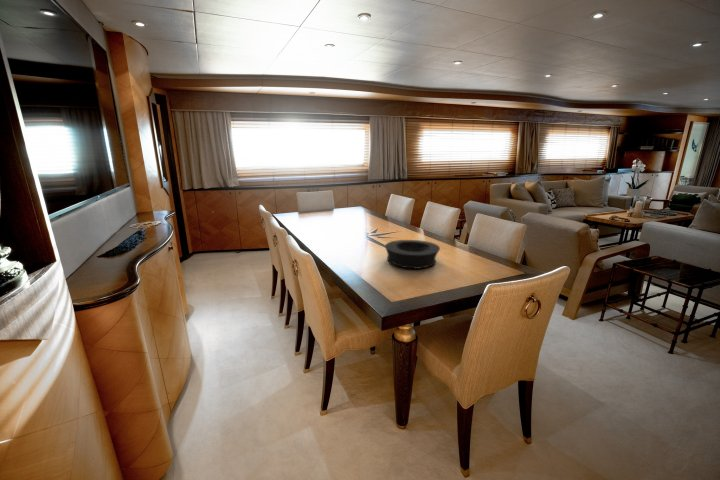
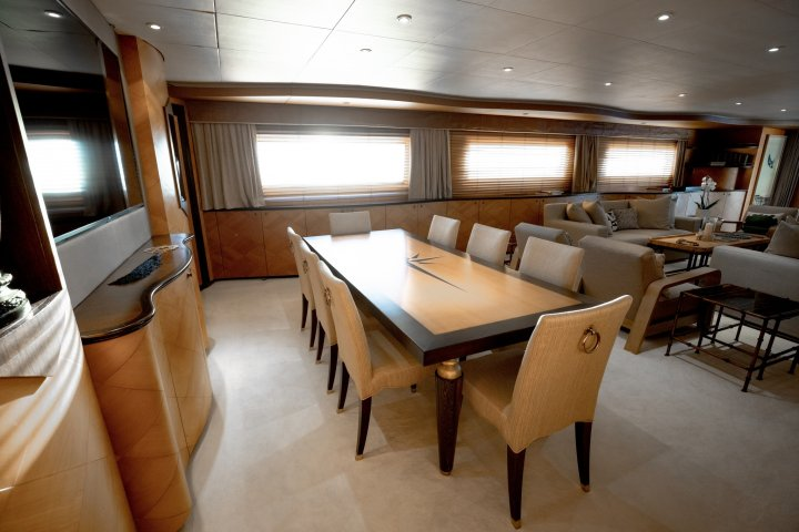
- bowl [384,239,441,270]
